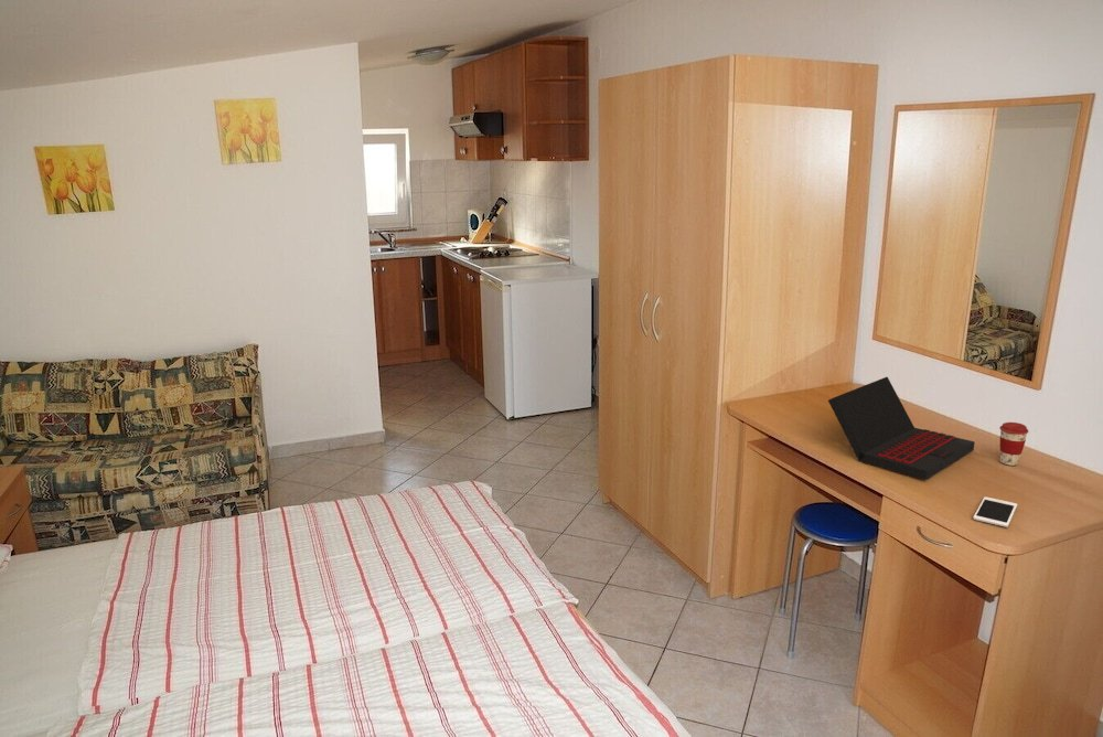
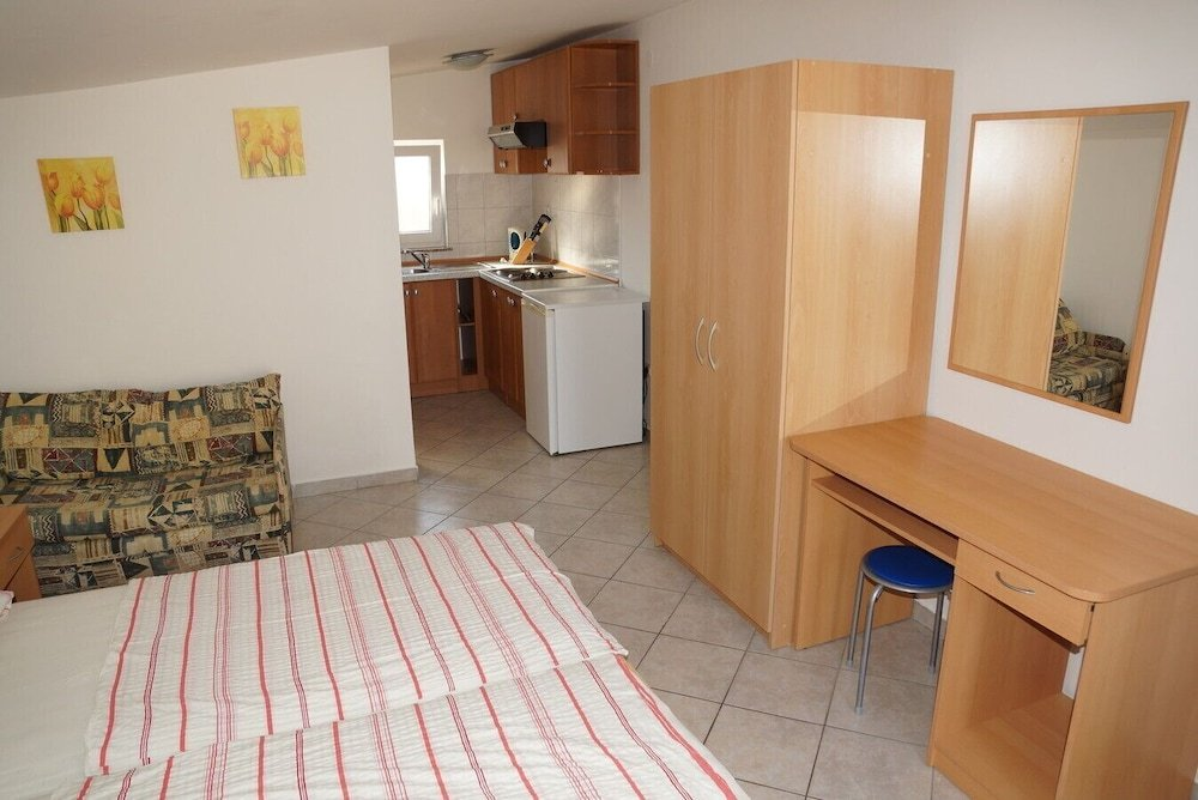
- coffee cup [998,421,1029,467]
- laptop [827,375,976,481]
- cell phone [972,495,1018,528]
